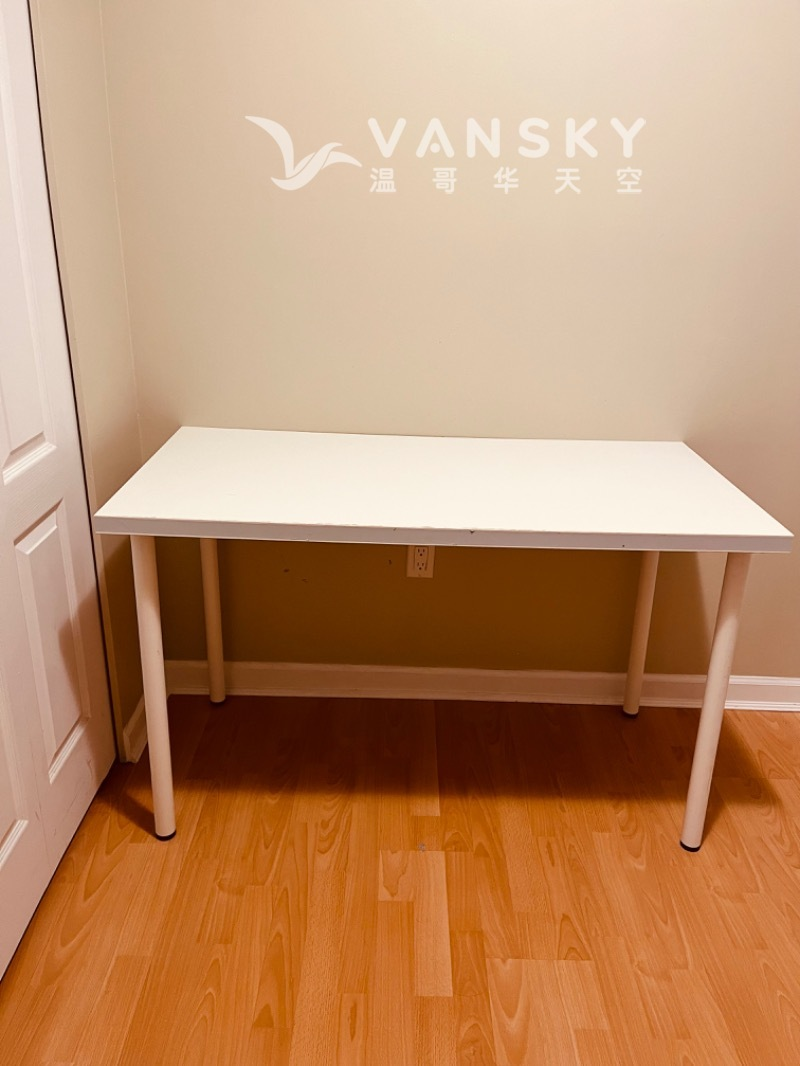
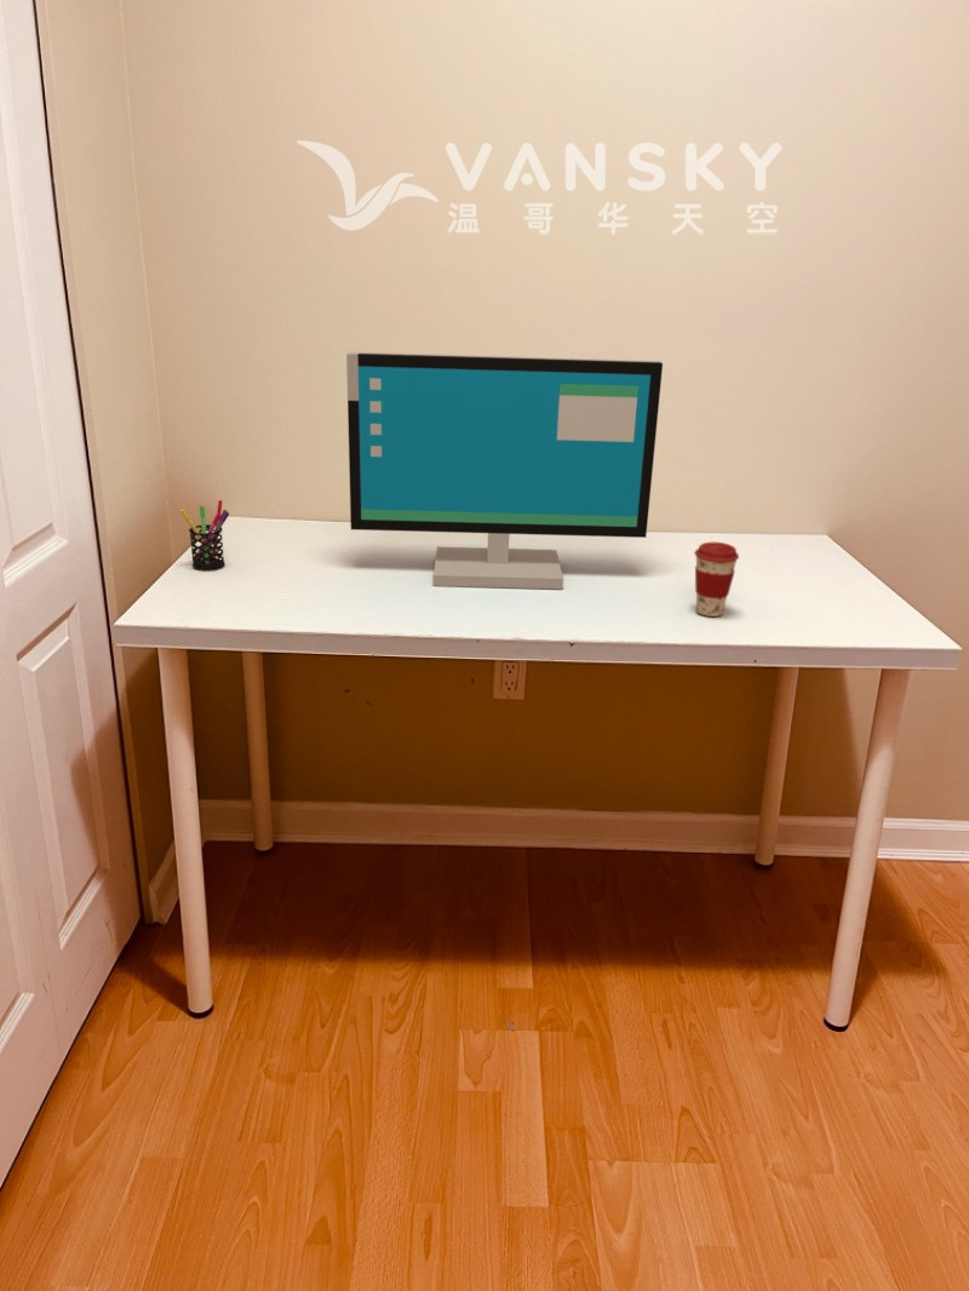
+ pen holder [179,499,230,572]
+ coffee cup [693,541,740,618]
+ computer monitor [345,351,664,590]
